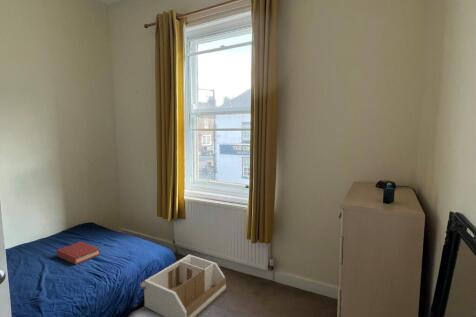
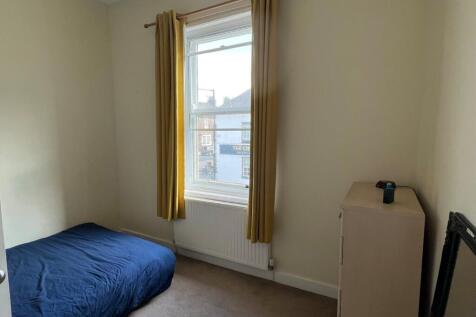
- storage bin [139,254,227,317]
- hardback book [56,241,101,265]
